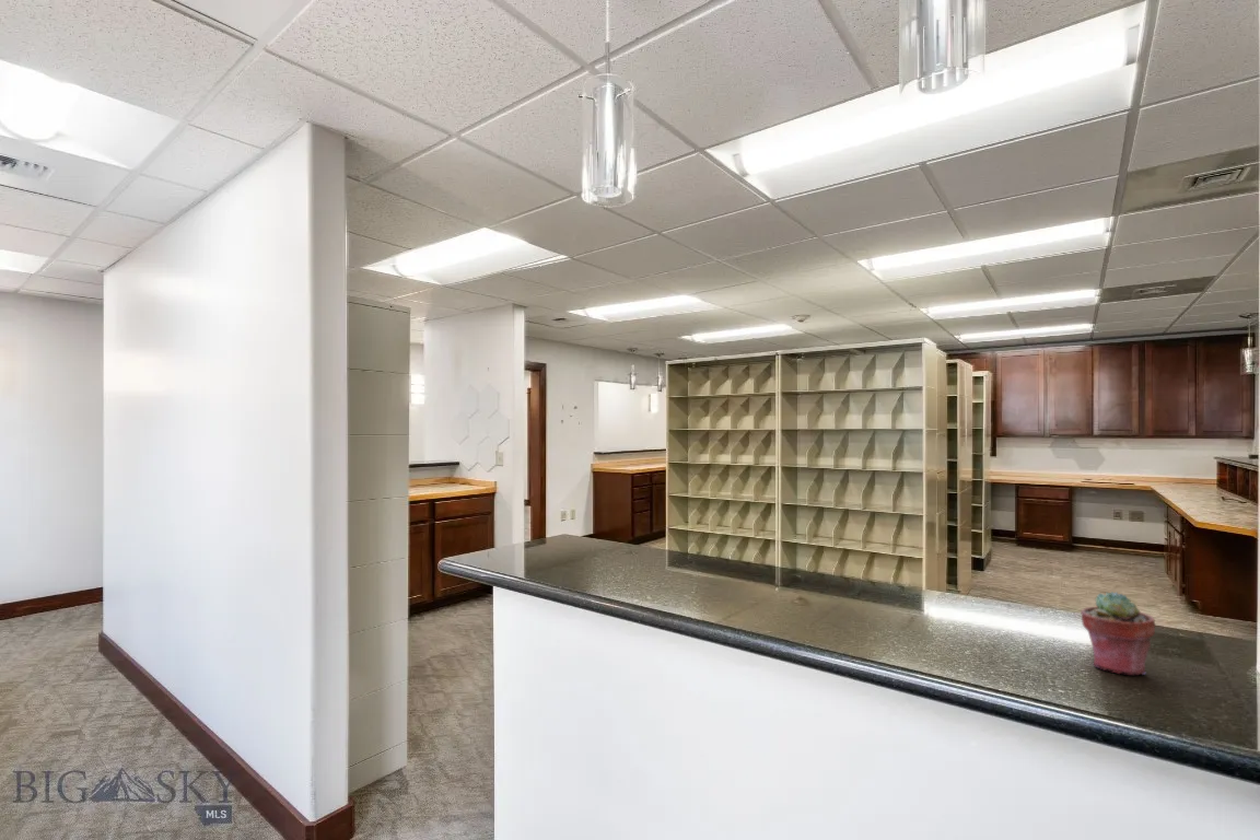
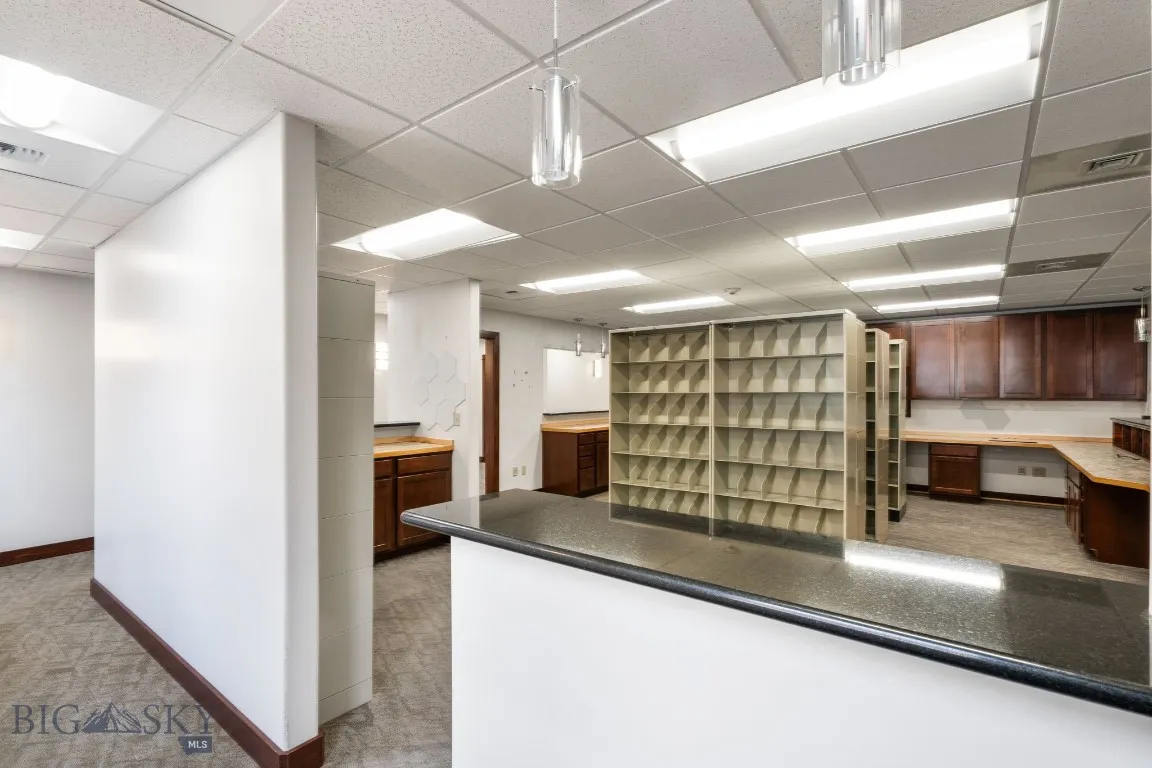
- potted succulent [1080,591,1157,676]
